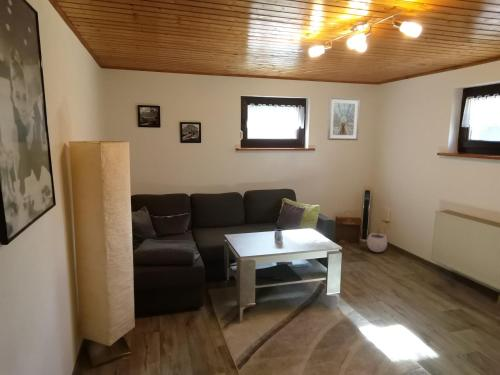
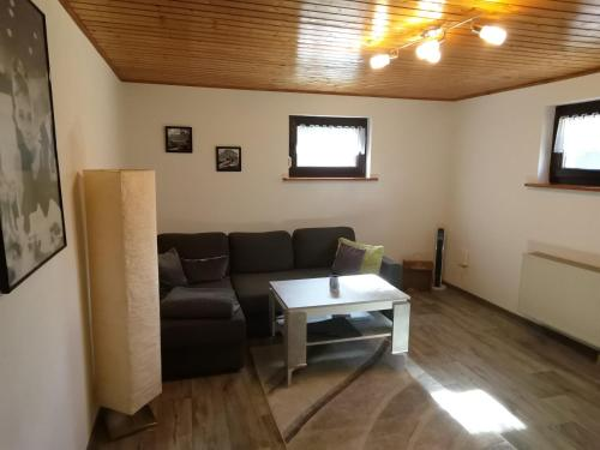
- plant pot [366,228,388,253]
- picture frame [326,96,361,141]
